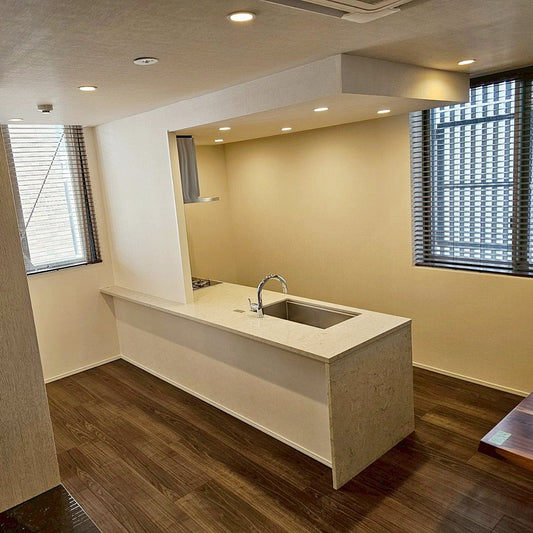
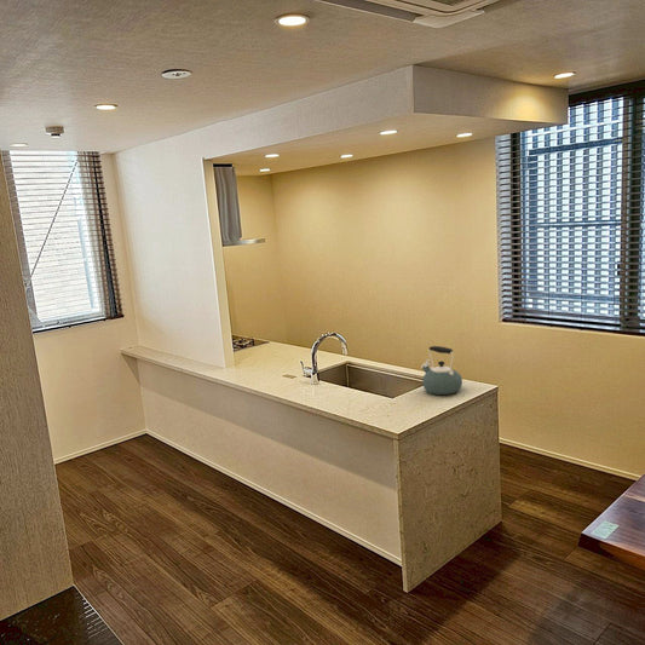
+ kettle [420,345,463,396]
